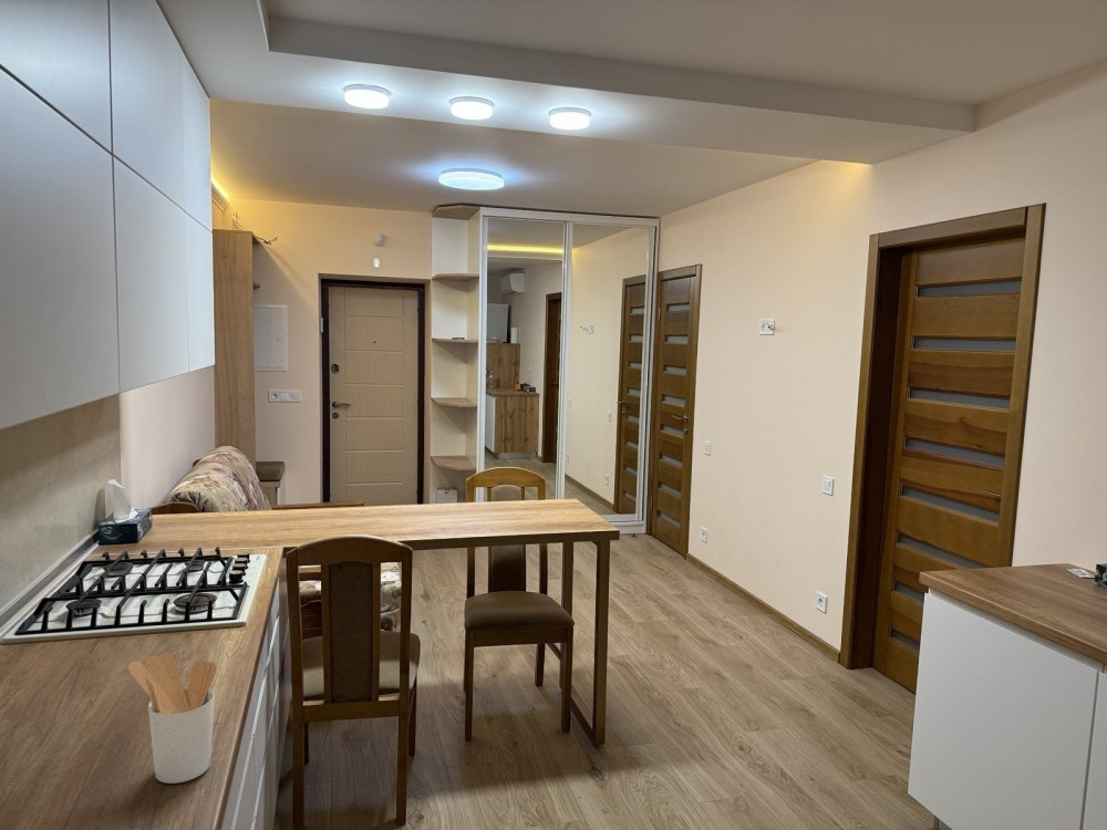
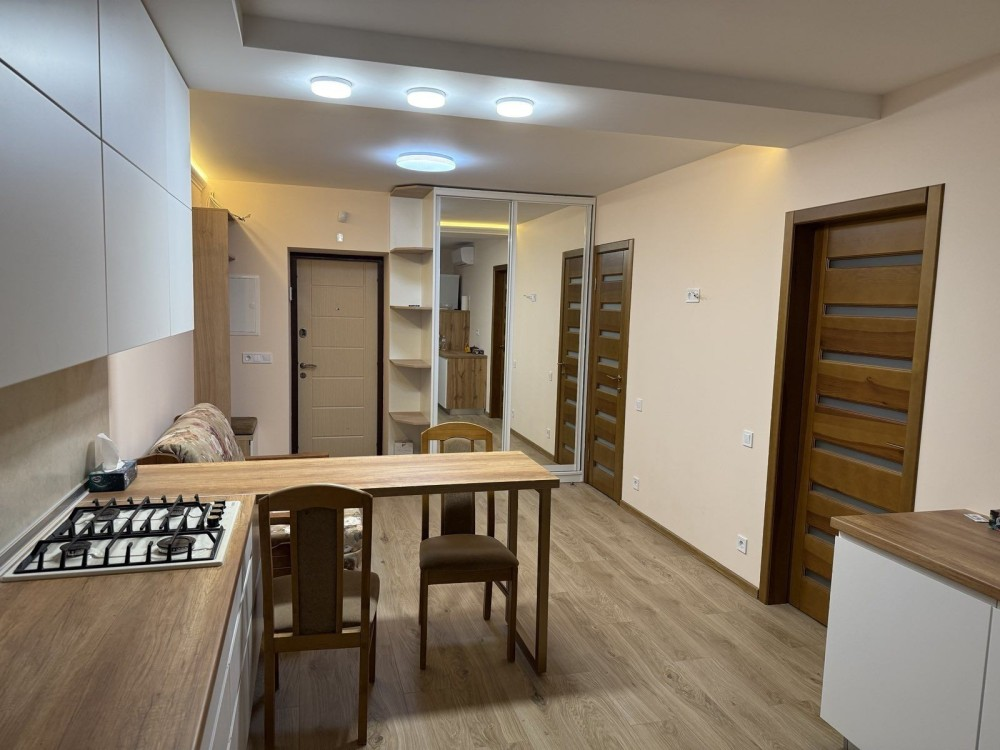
- utensil holder [127,652,218,785]
